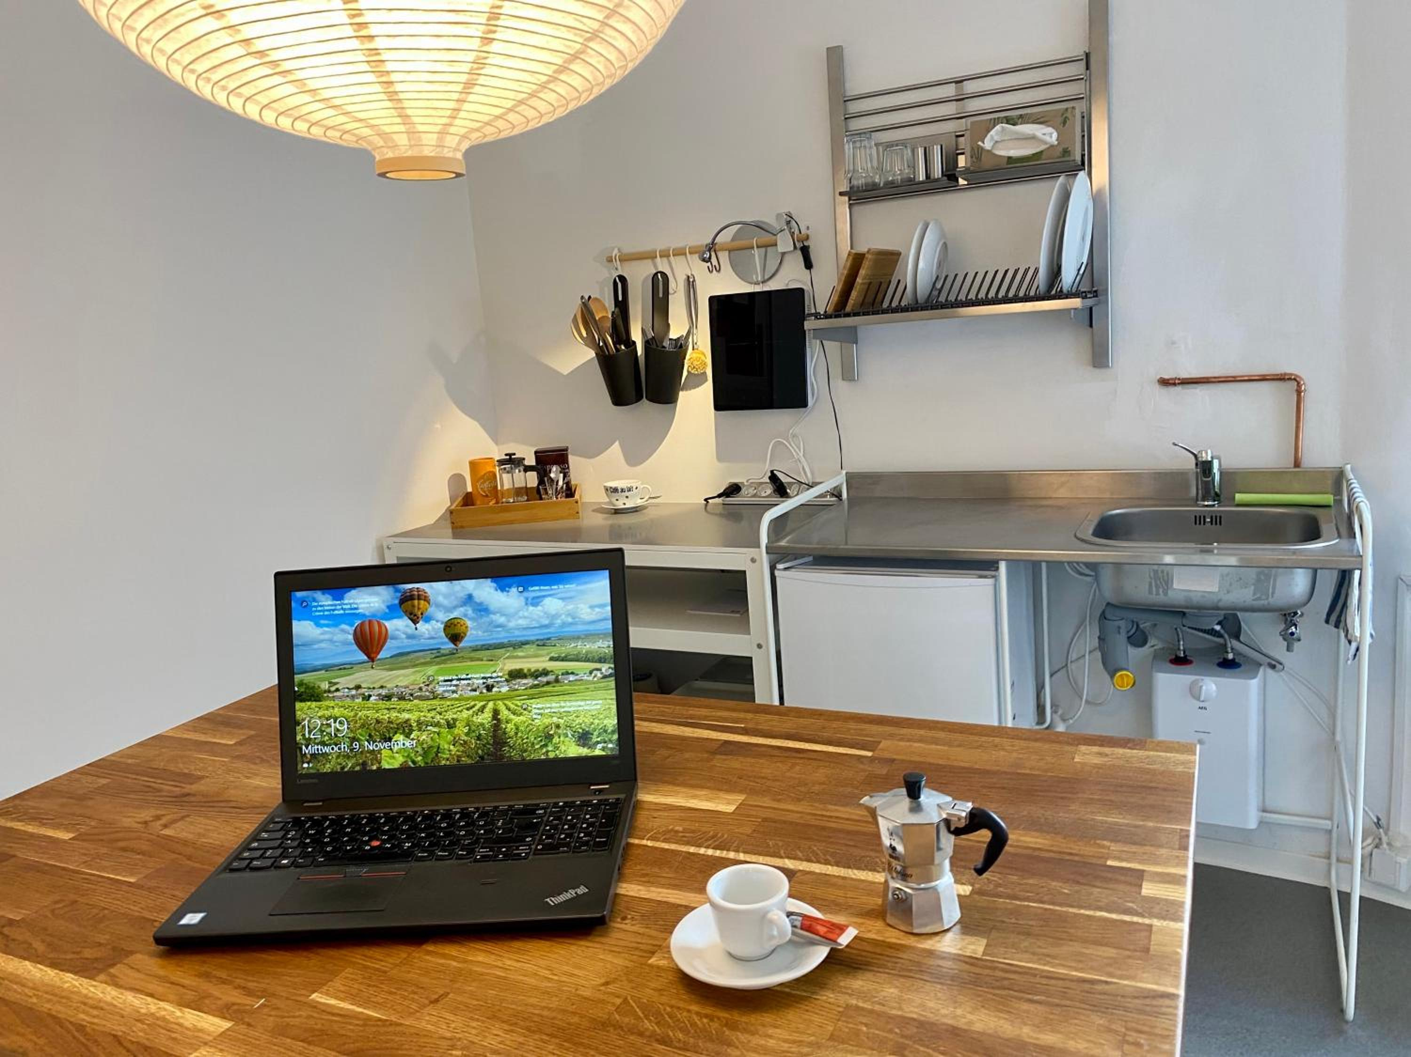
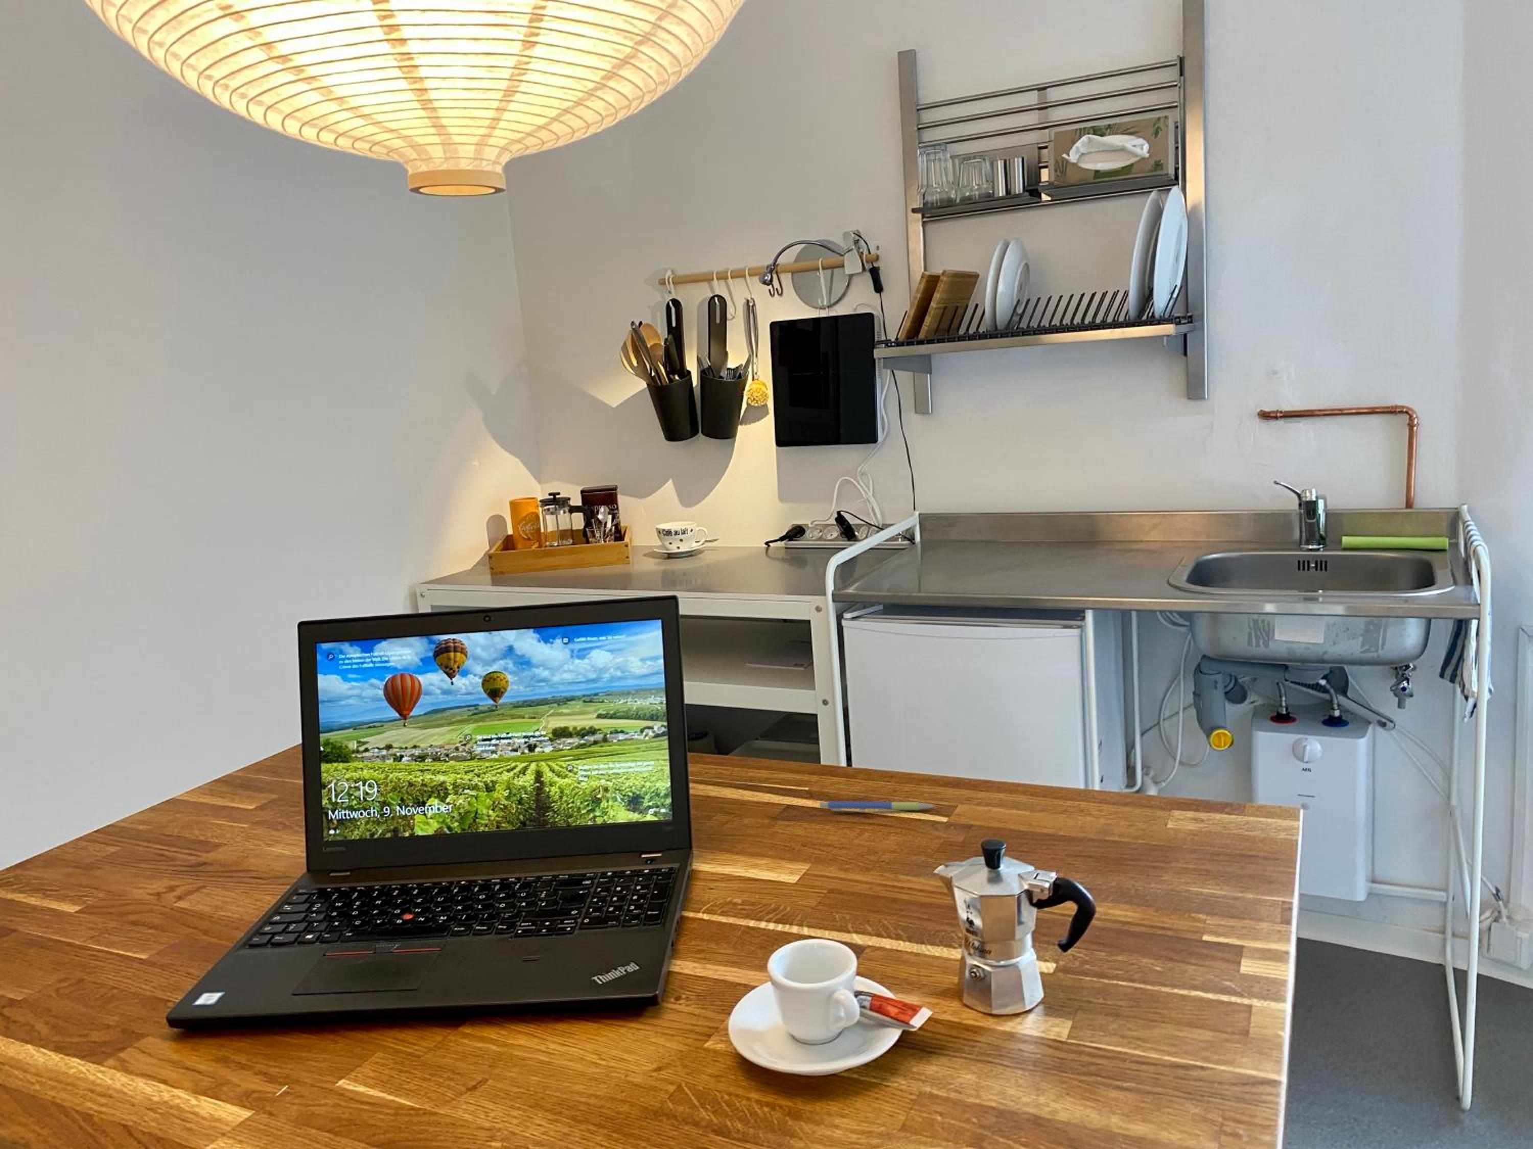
+ pen [820,800,937,812]
